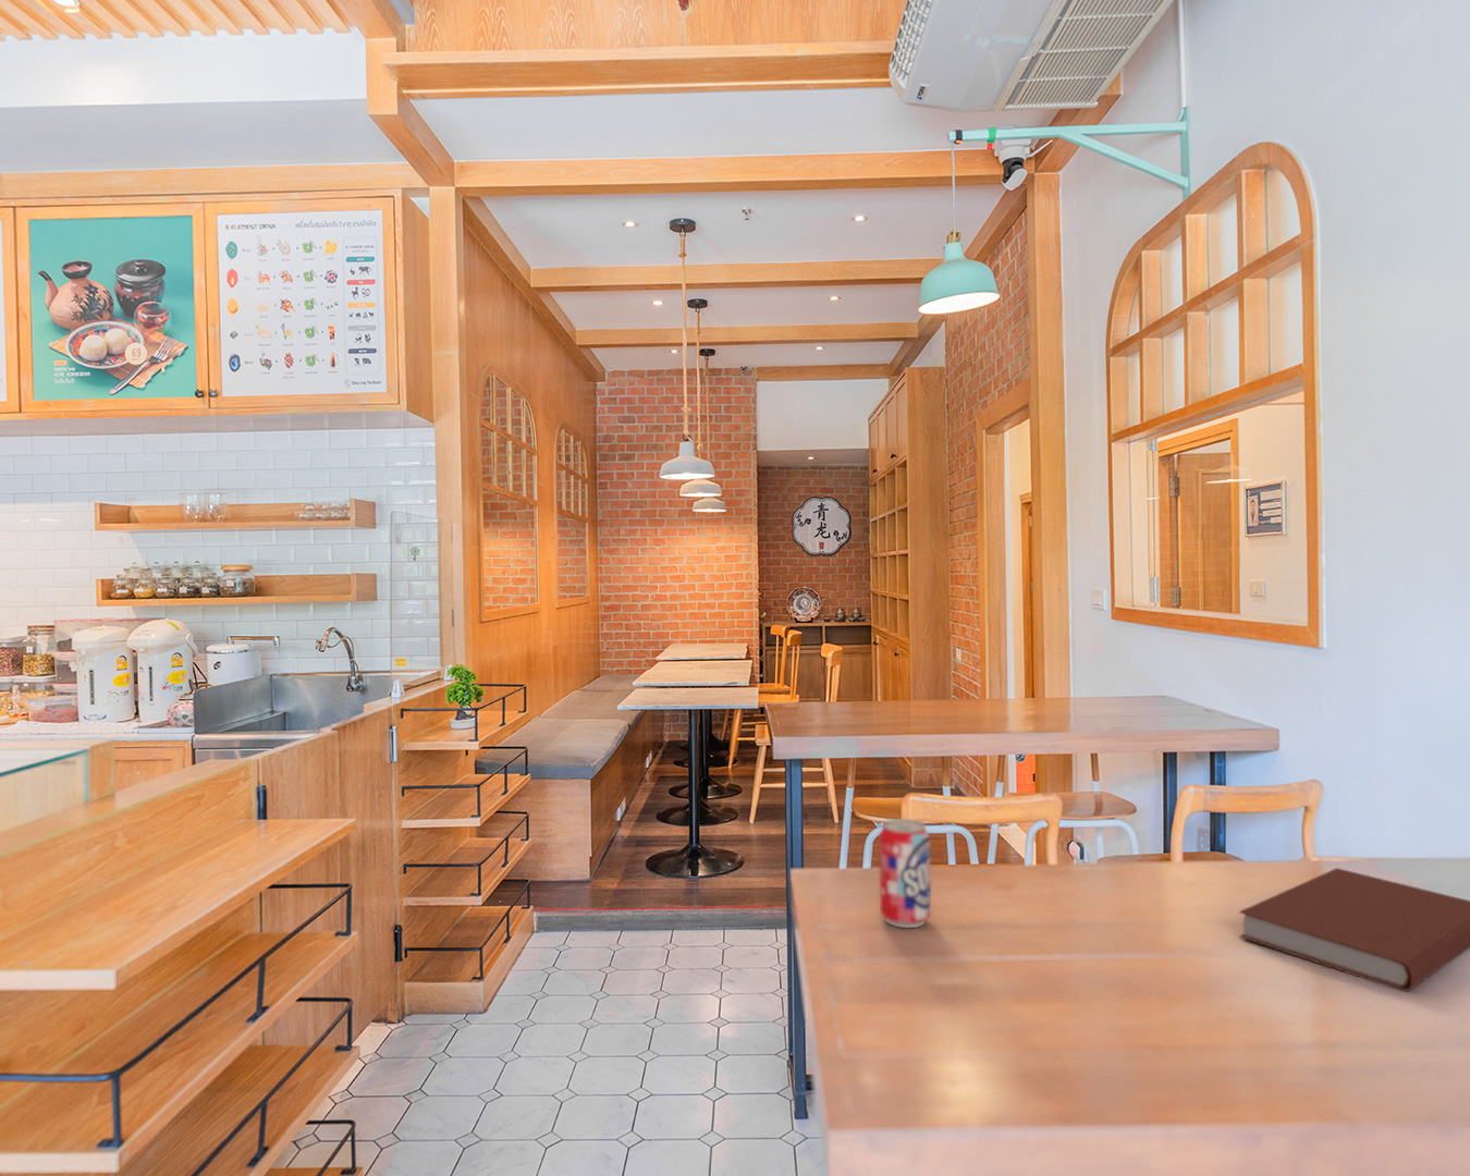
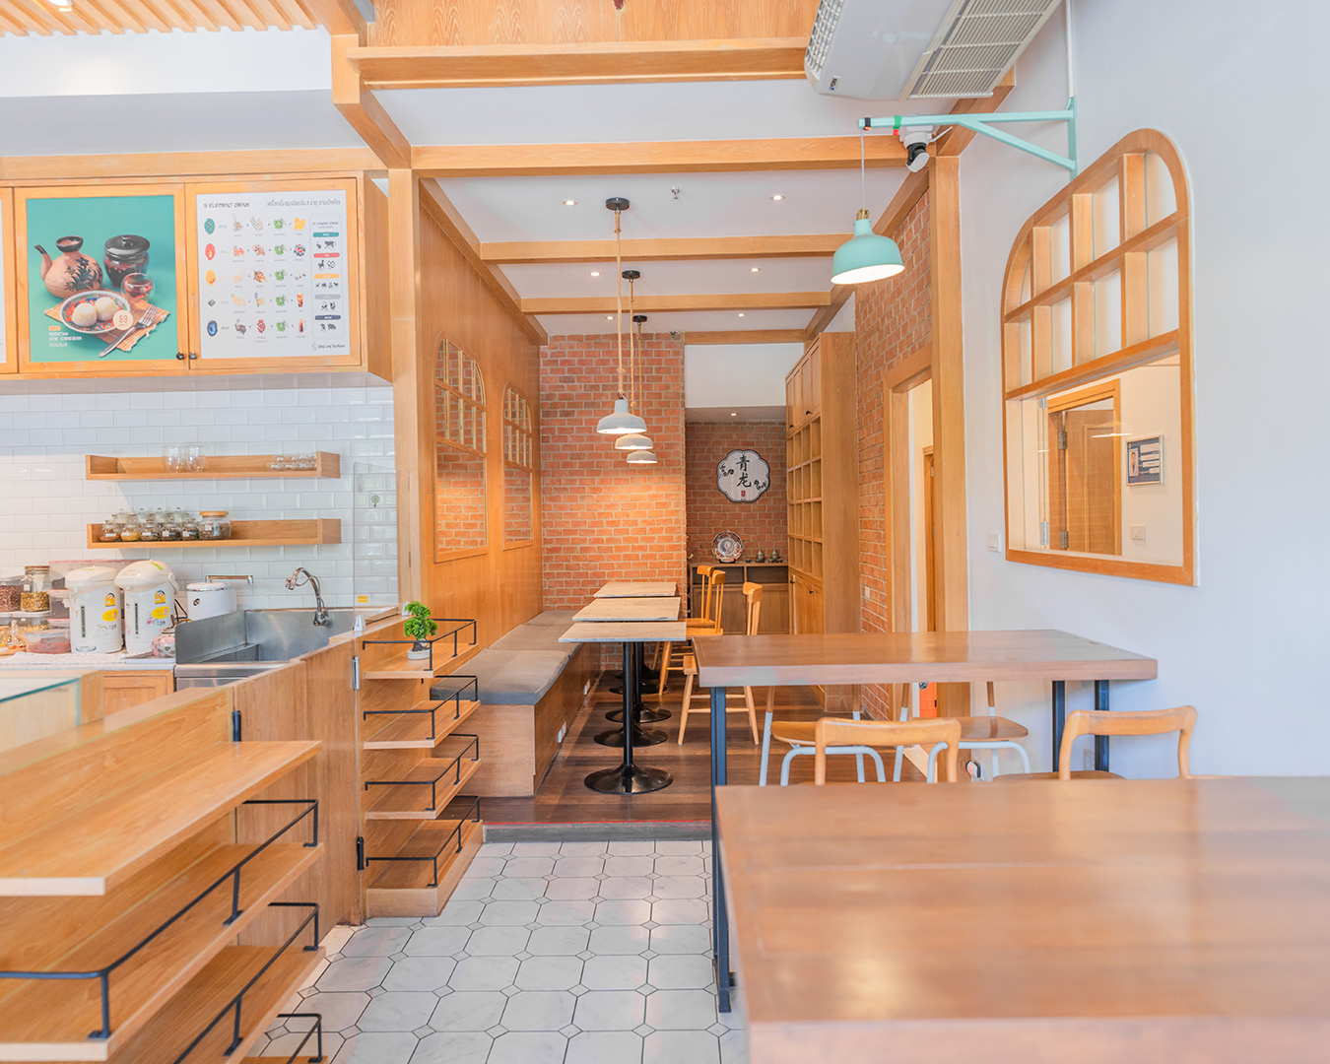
- beverage can [877,817,932,929]
- book [1238,866,1470,994]
